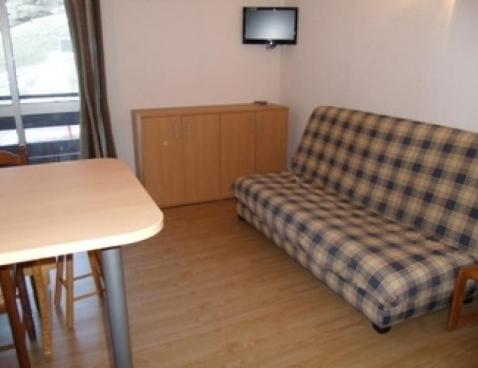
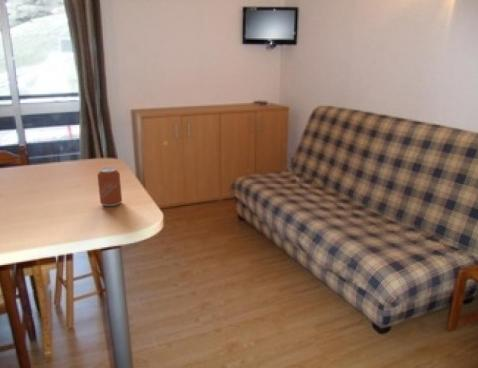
+ can [96,166,123,207]
